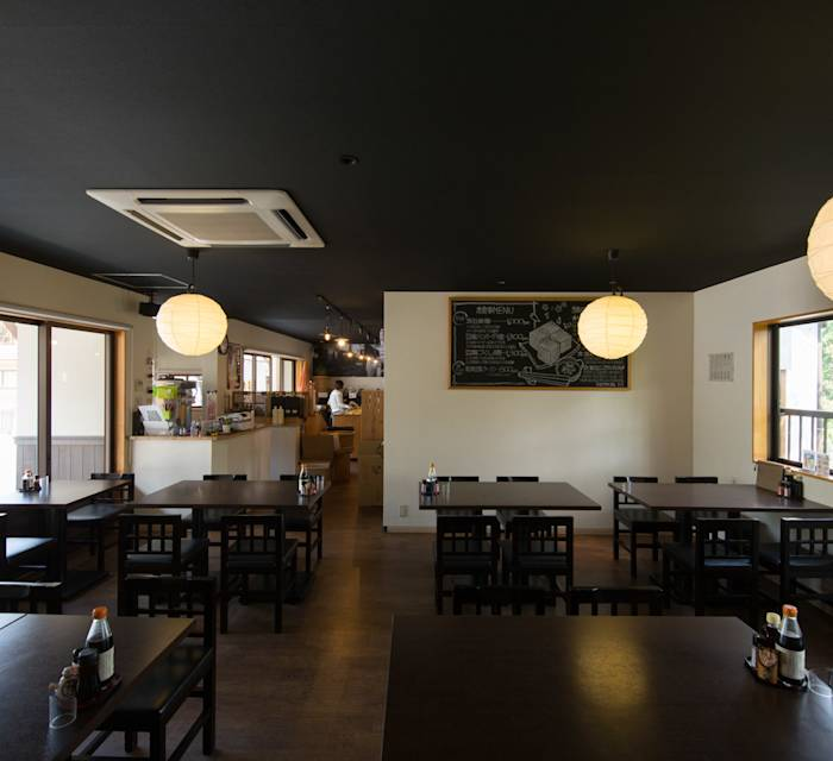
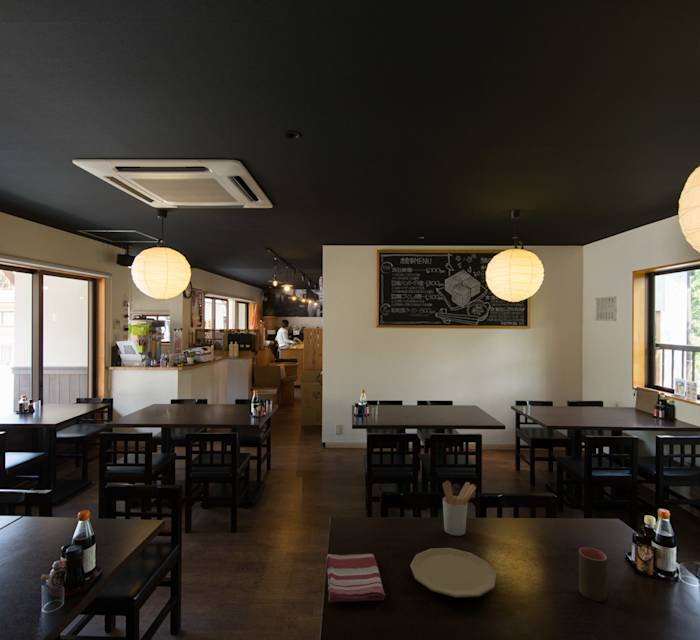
+ utensil holder [442,480,477,537]
+ dish towel [326,552,386,603]
+ cup [578,546,608,602]
+ plate [409,547,497,599]
